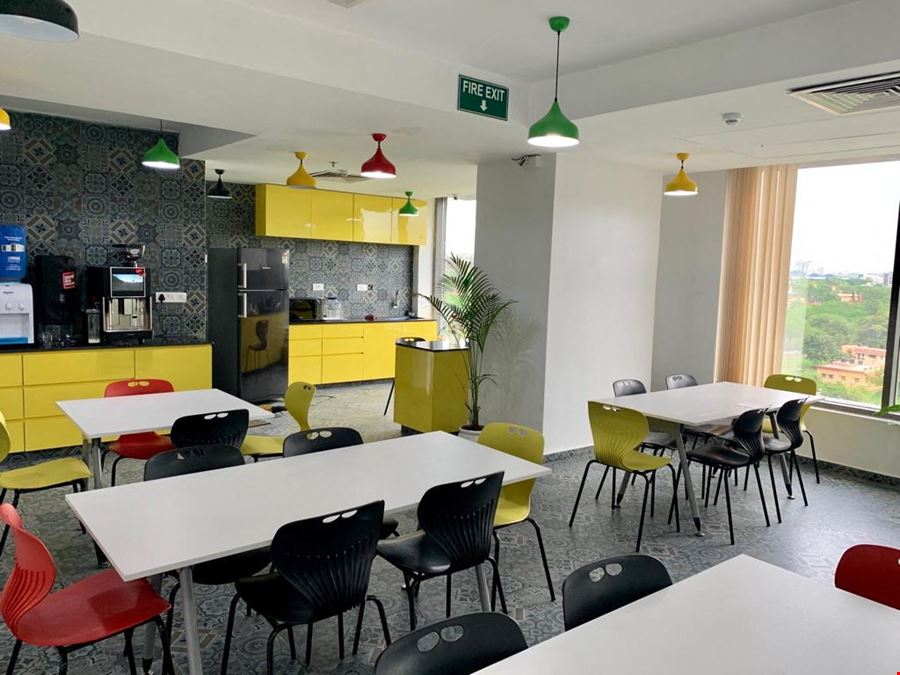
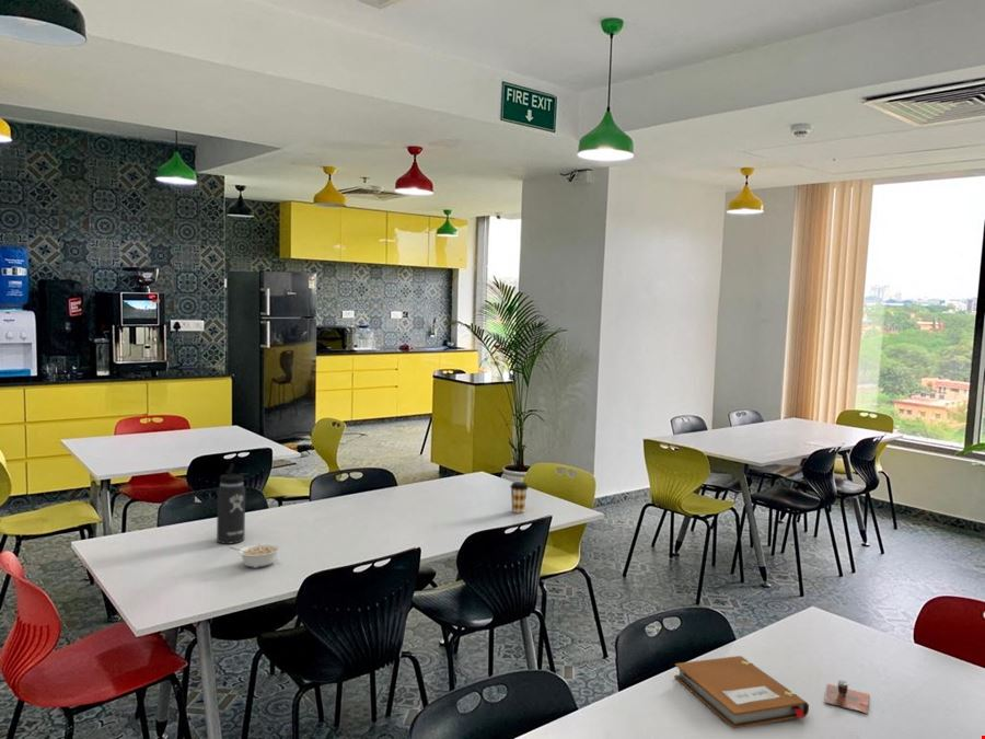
+ legume [229,542,281,569]
+ notebook [673,655,810,730]
+ cup [823,679,870,715]
+ coffee cup [509,481,530,513]
+ thermos bottle [216,462,252,545]
